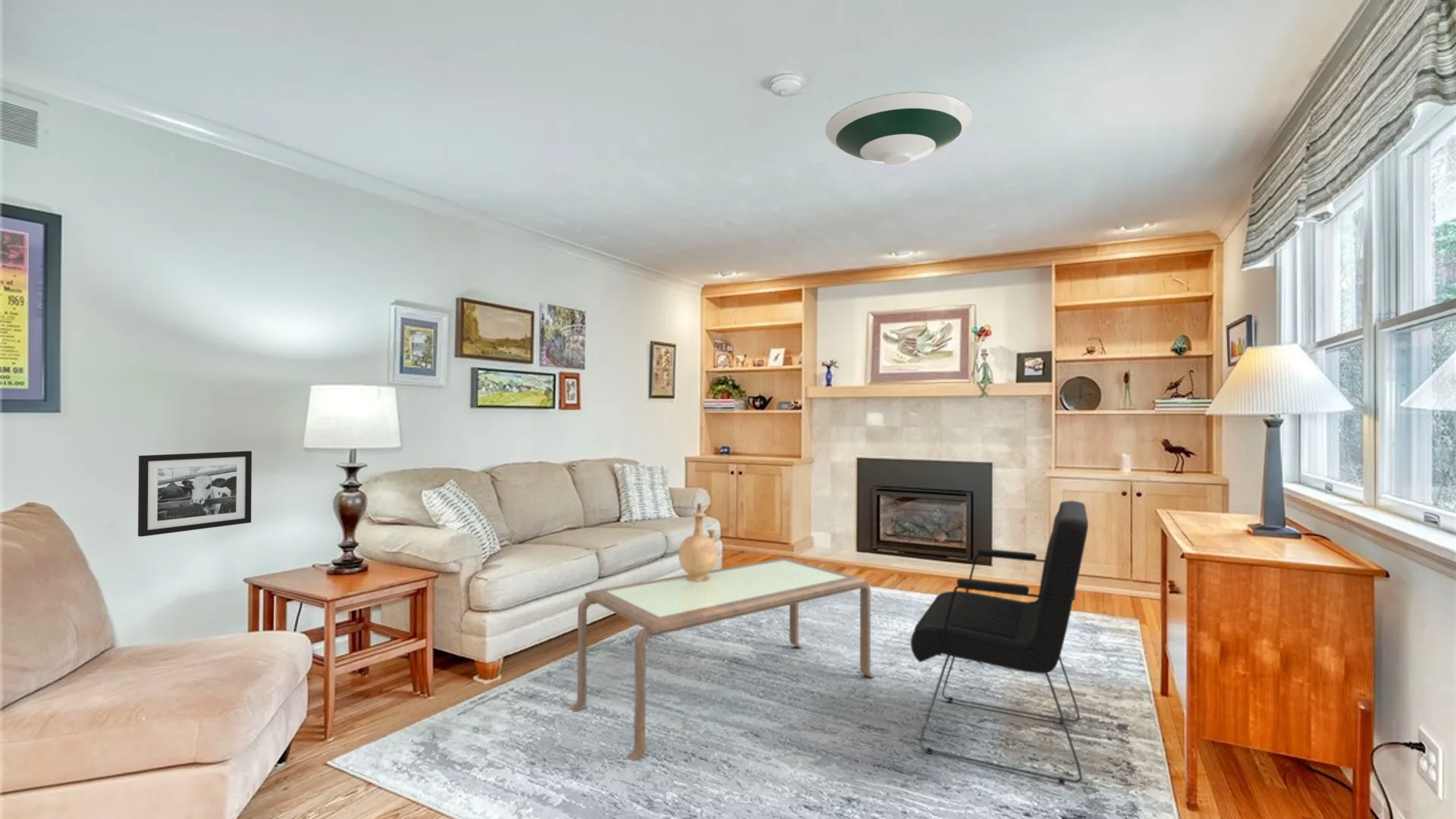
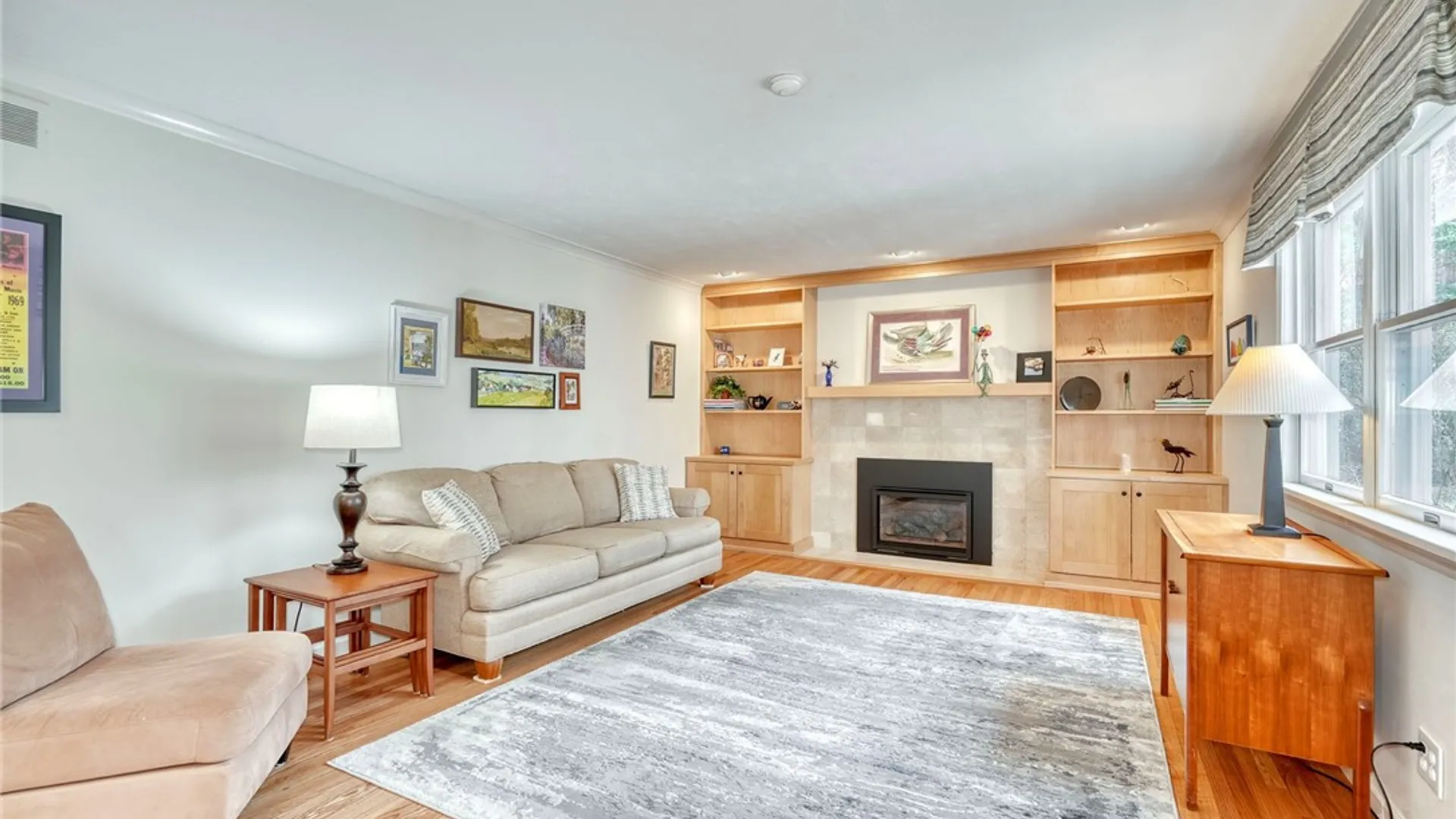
- vase [678,502,718,582]
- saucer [824,91,974,166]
- armchair [910,500,1089,786]
- picture frame [137,450,253,538]
- coffee table [570,557,876,762]
